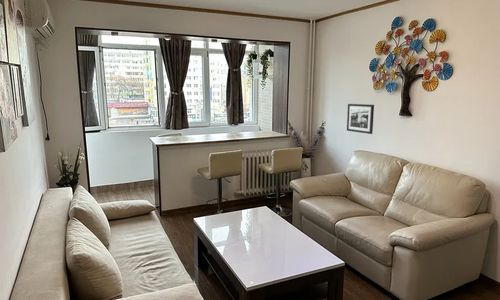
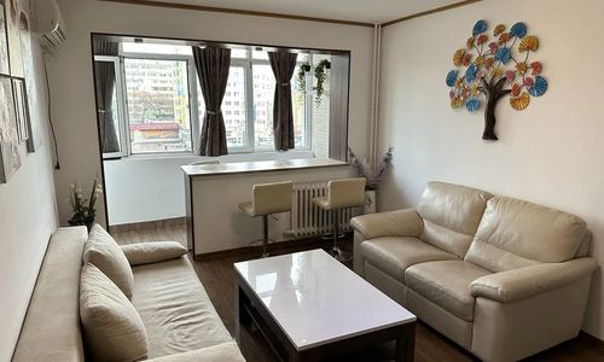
- picture frame [346,103,375,135]
